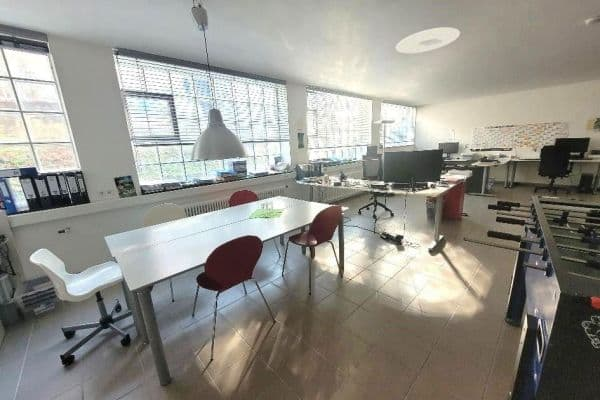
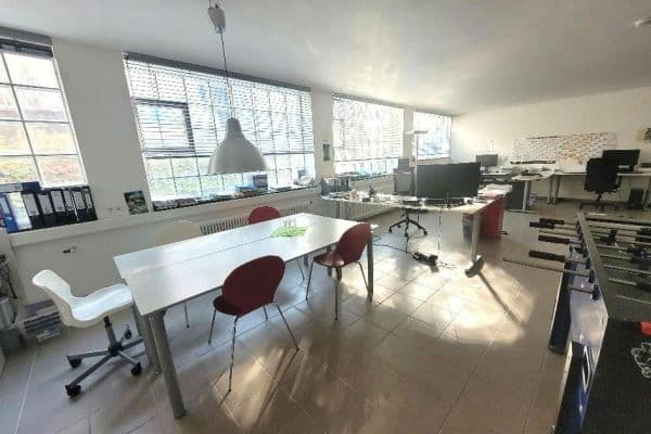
- ceiling light [395,26,461,54]
